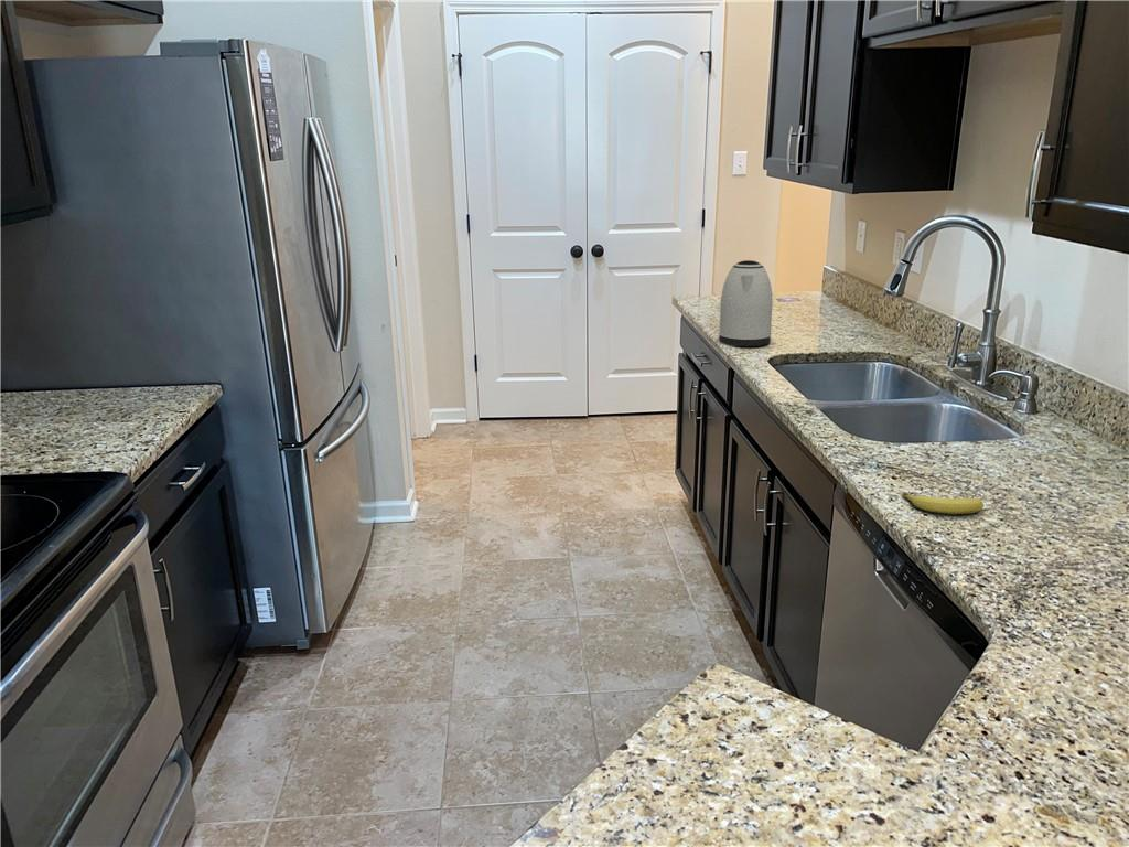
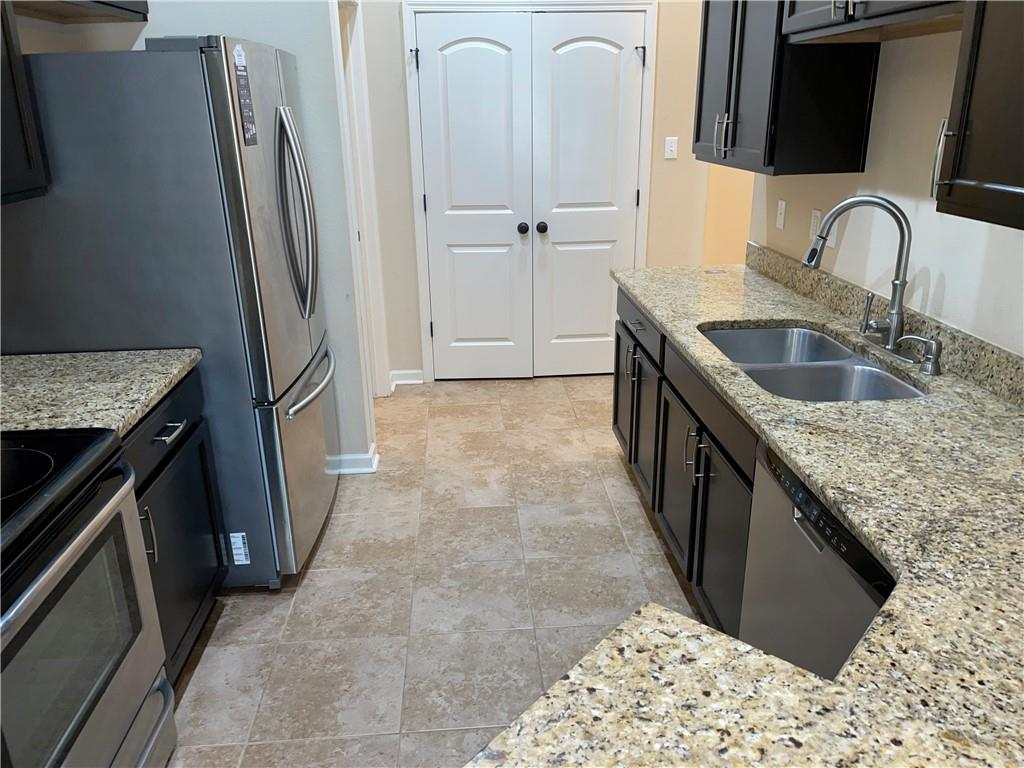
- kettle [718,259,774,347]
- fruit [901,491,985,515]
